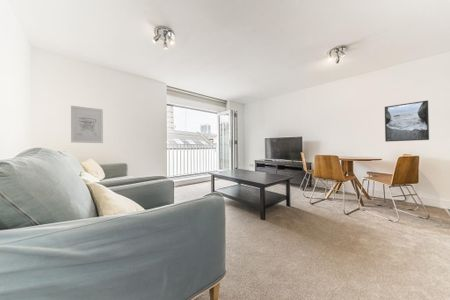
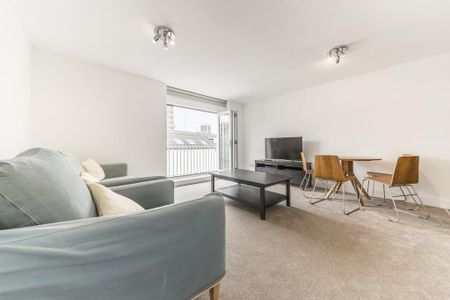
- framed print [384,99,430,143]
- wall art [70,105,104,144]
